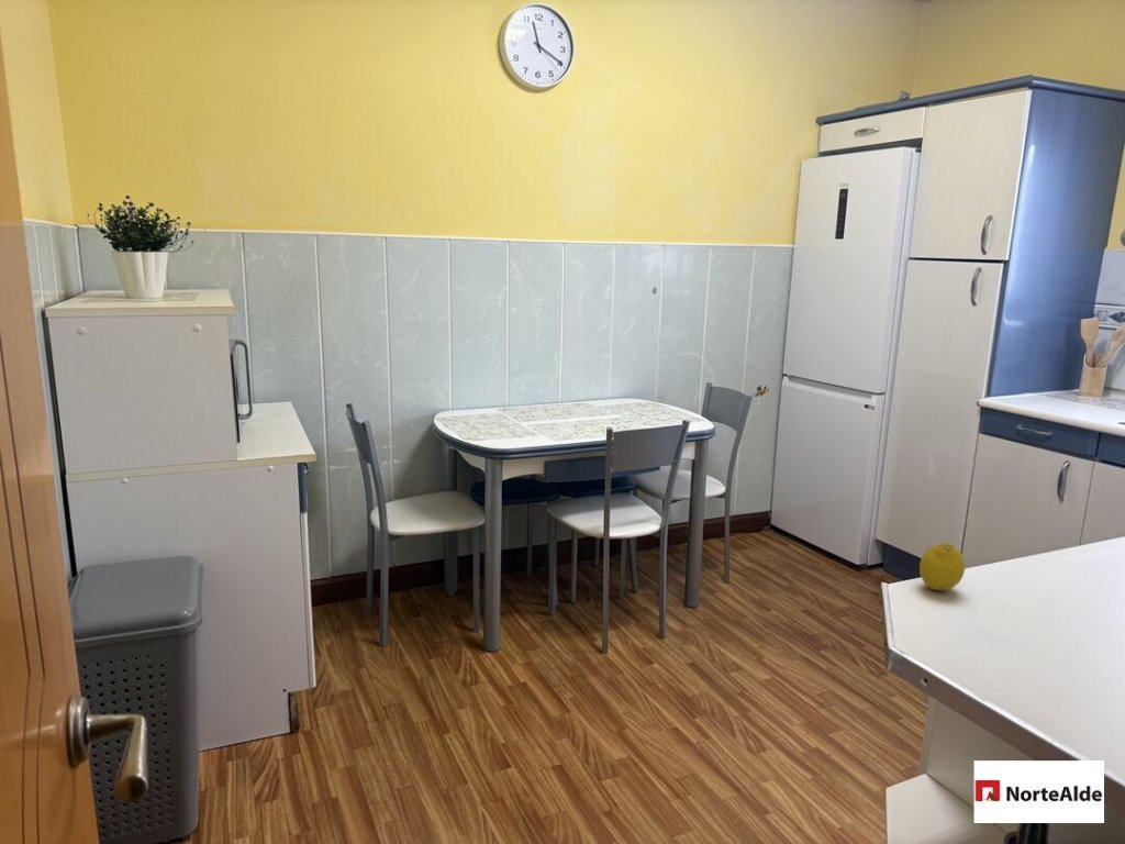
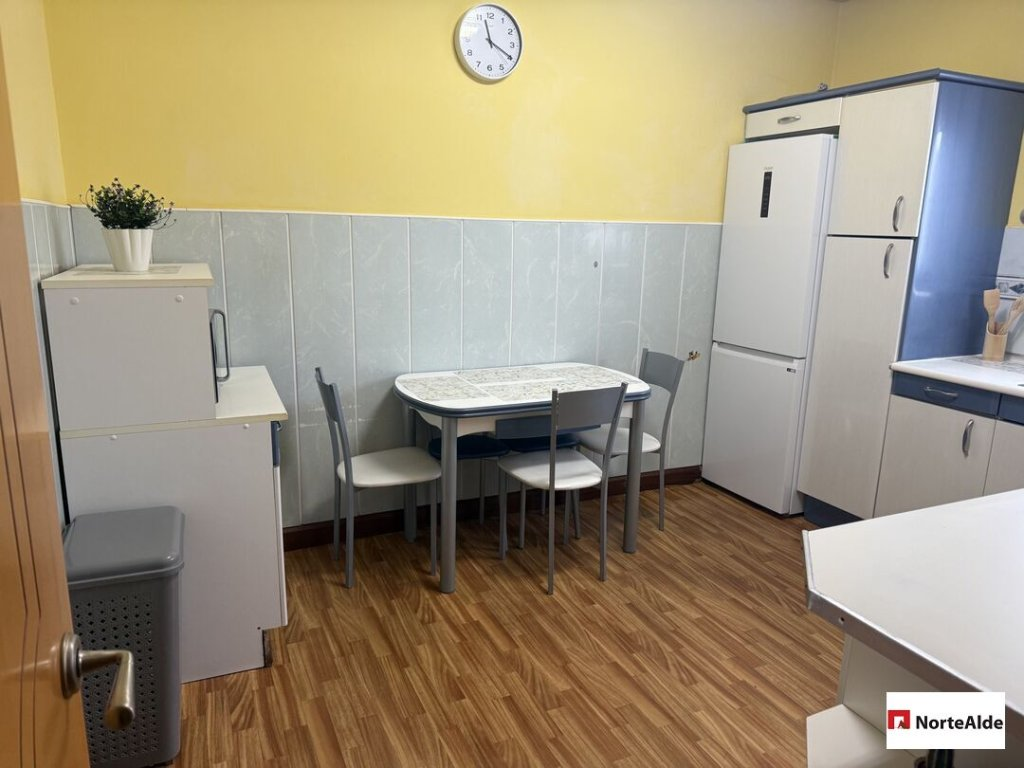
- fruit [918,542,966,591]
